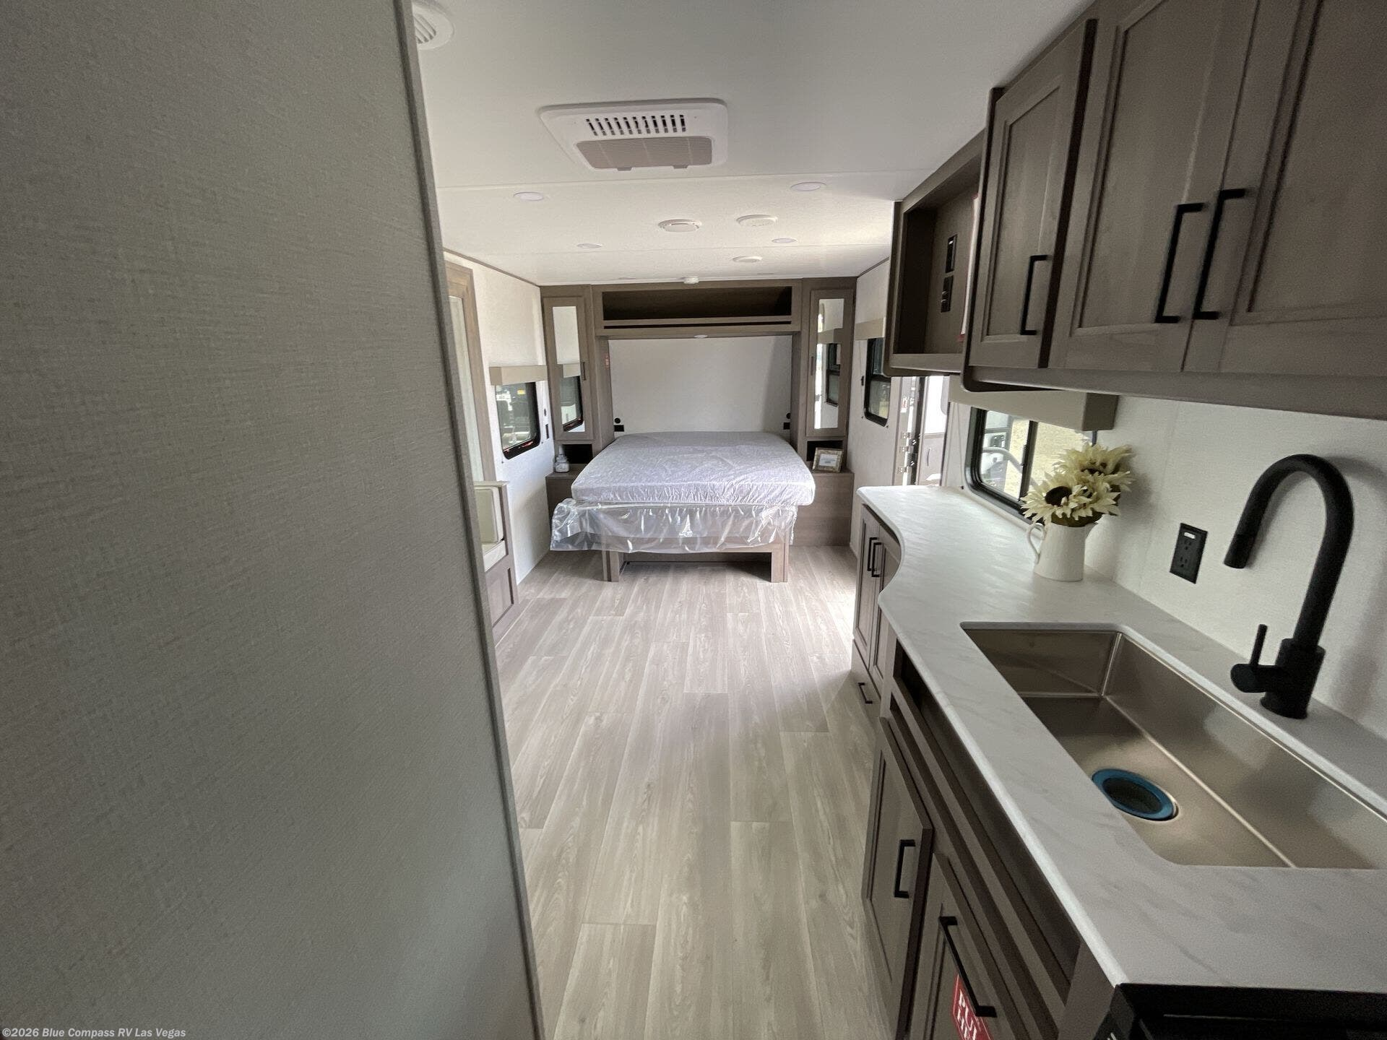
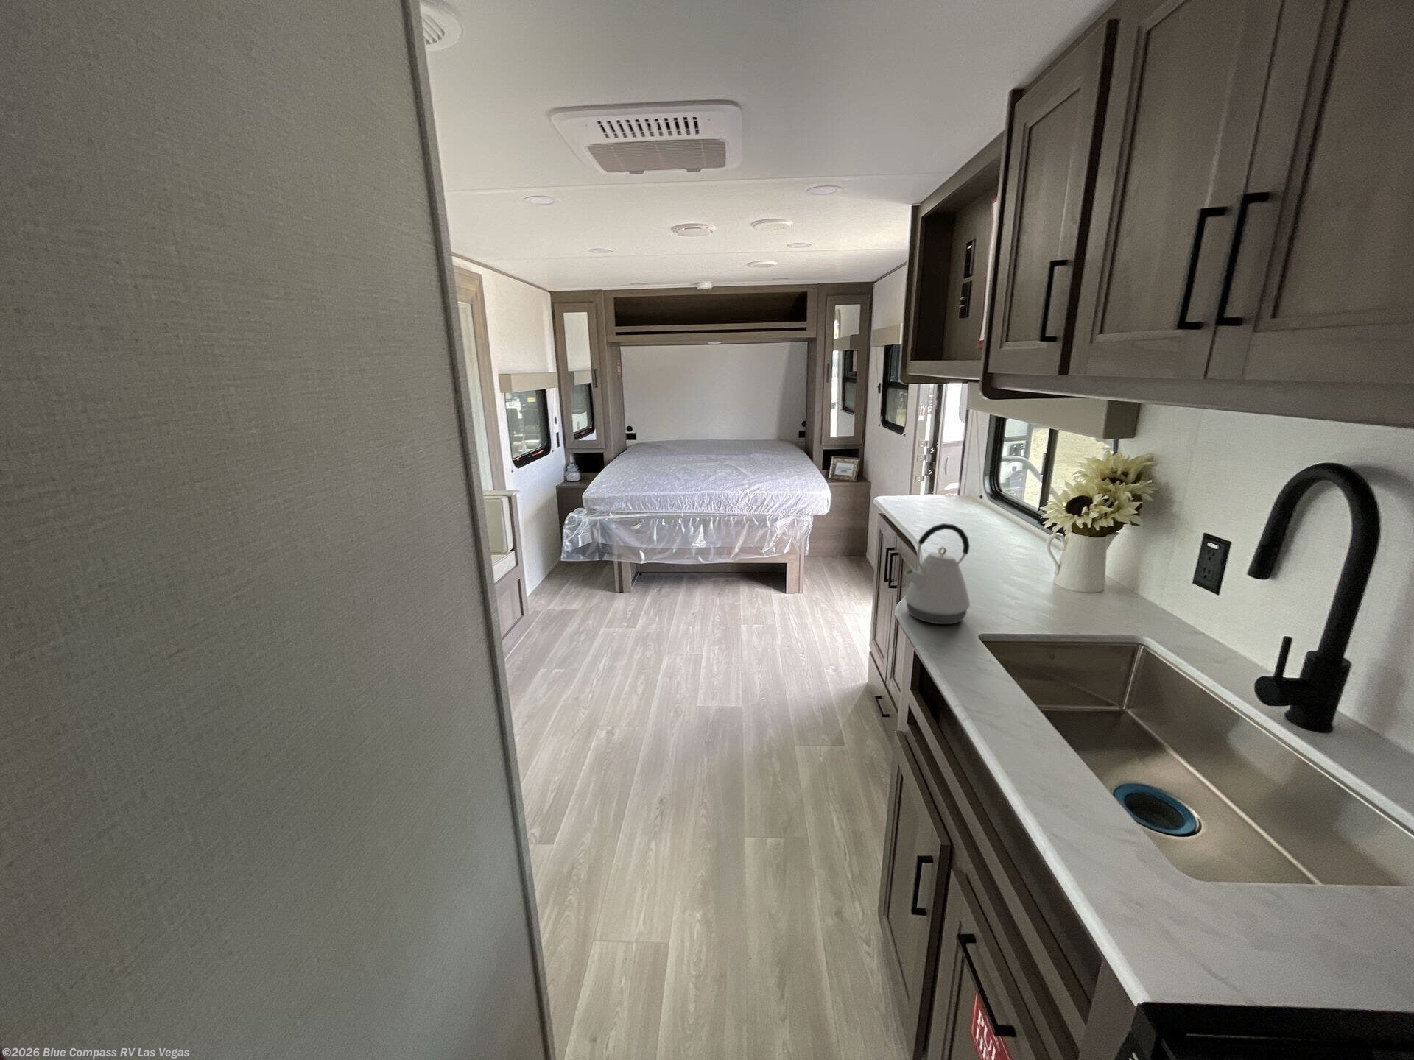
+ kettle [904,522,971,625]
